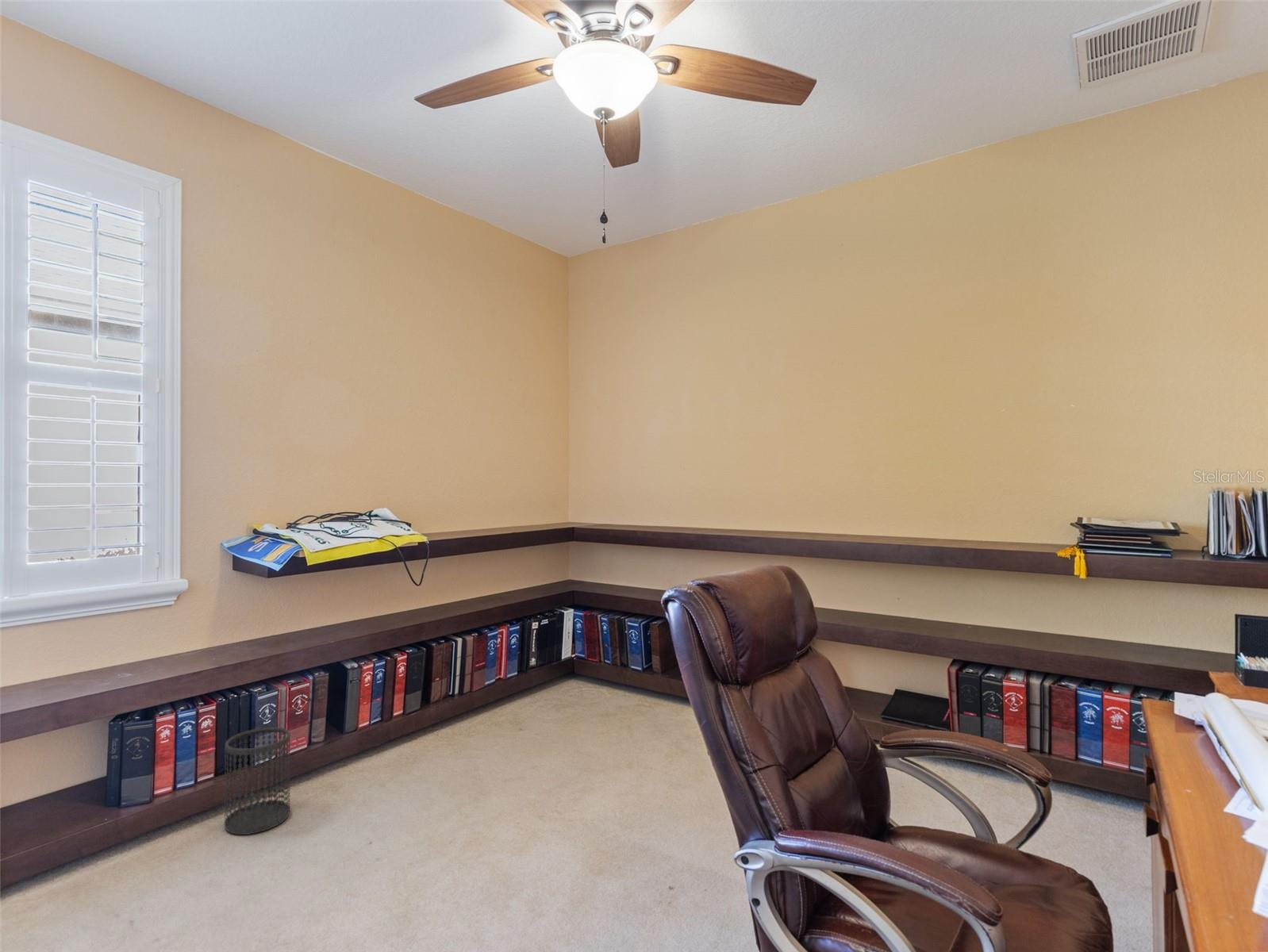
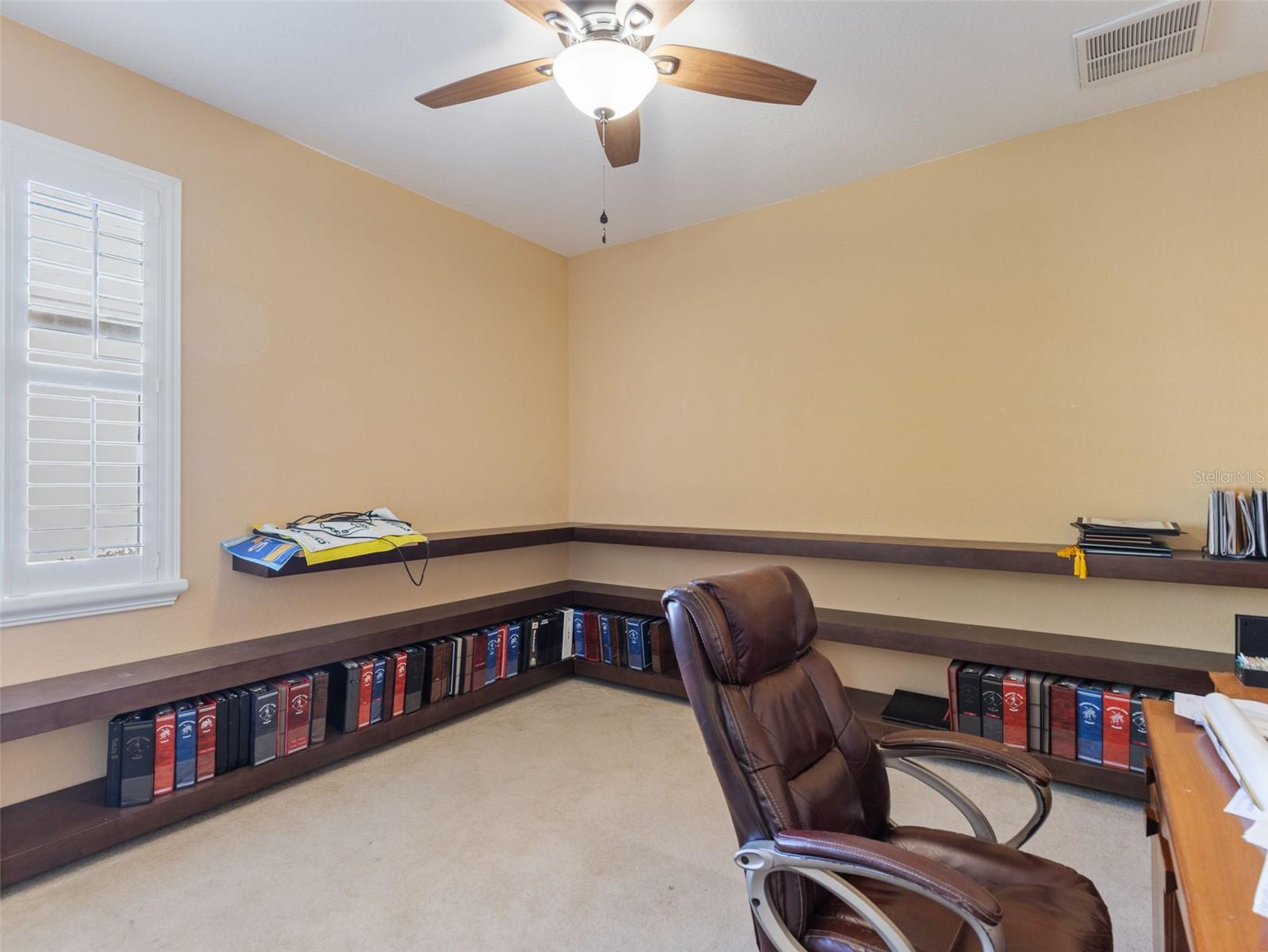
- wastebasket [224,727,291,835]
